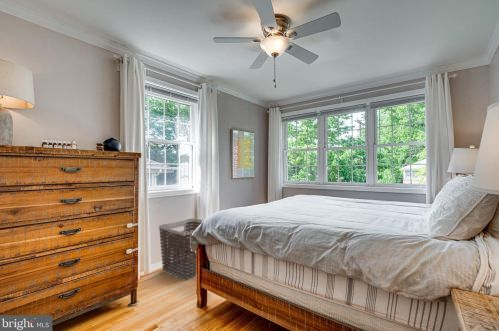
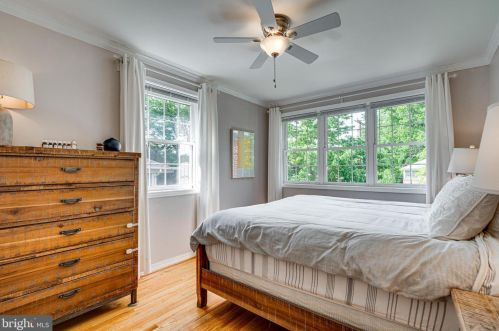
- clothes hamper [158,217,204,281]
